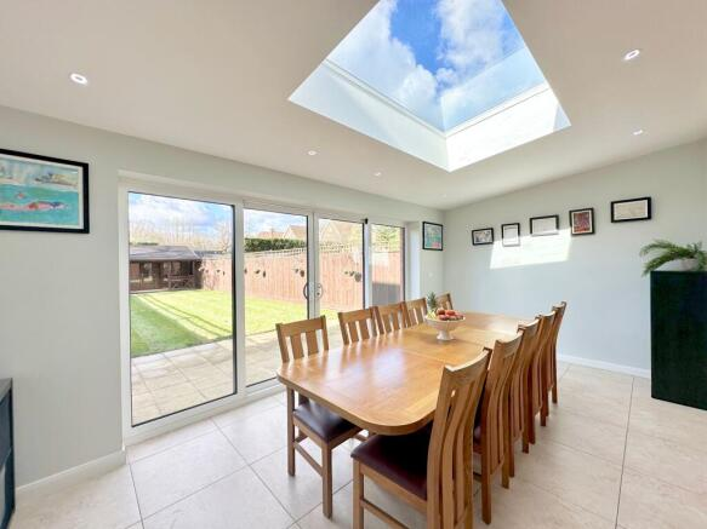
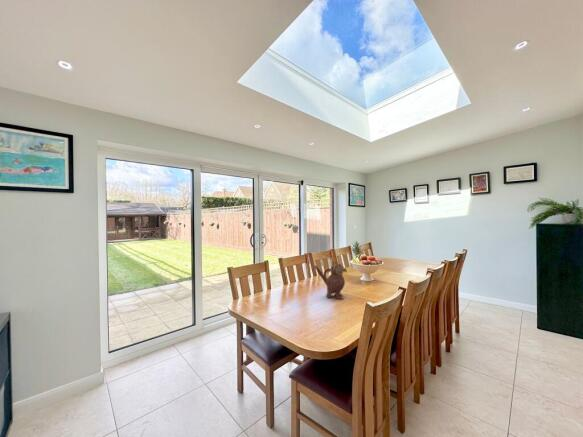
+ teapot [314,261,348,300]
